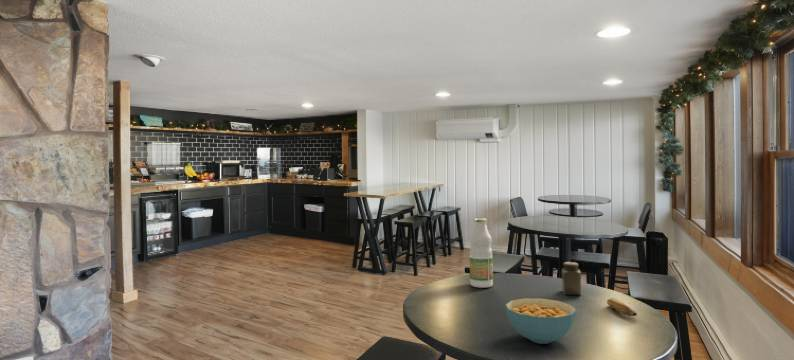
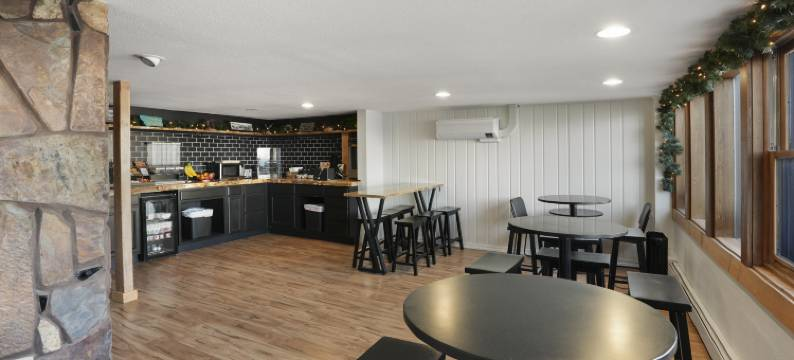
- juice bottle [469,217,494,289]
- banana [606,297,638,317]
- cereal bowl [504,297,577,345]
- salt shaker [561,261,582,296]
